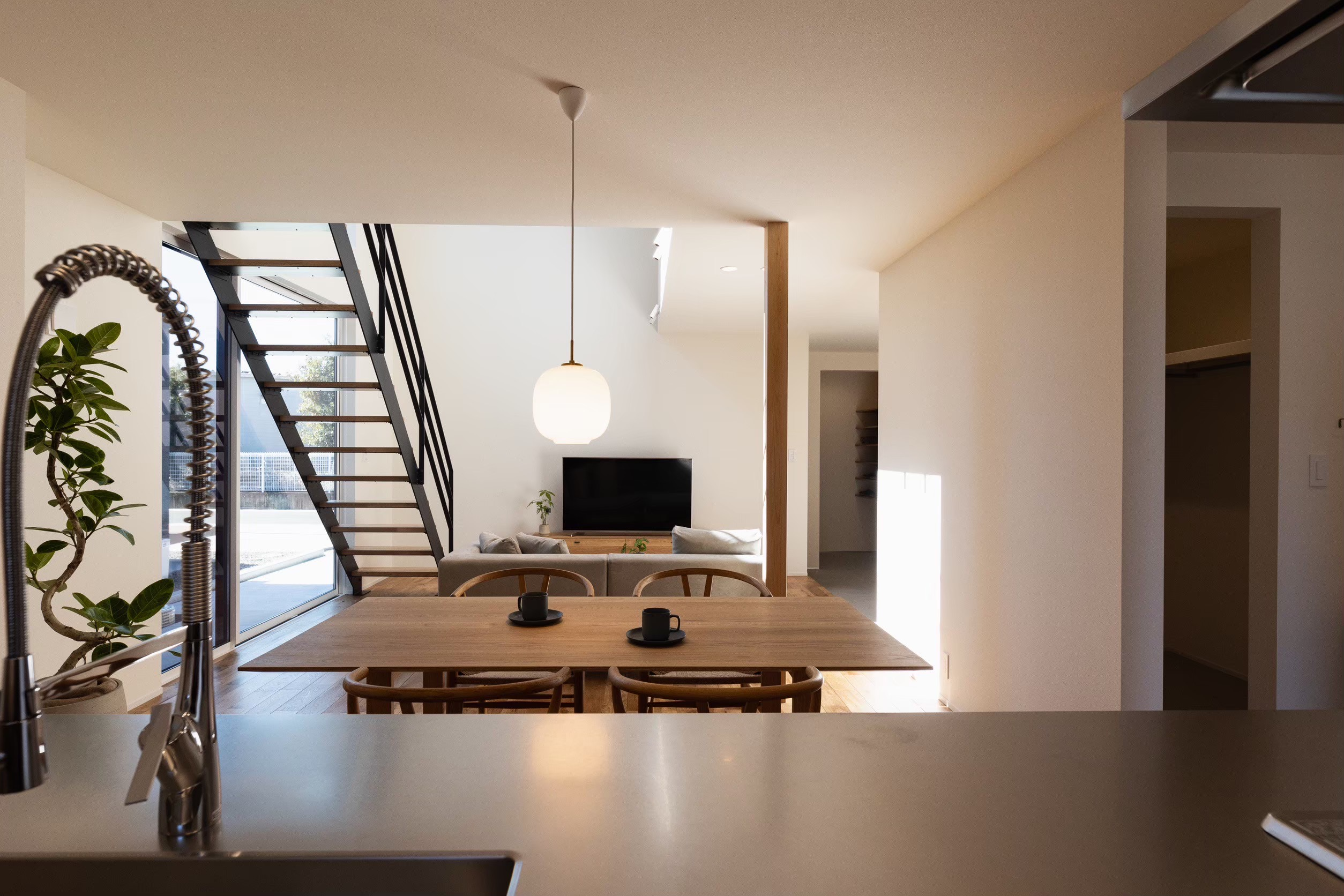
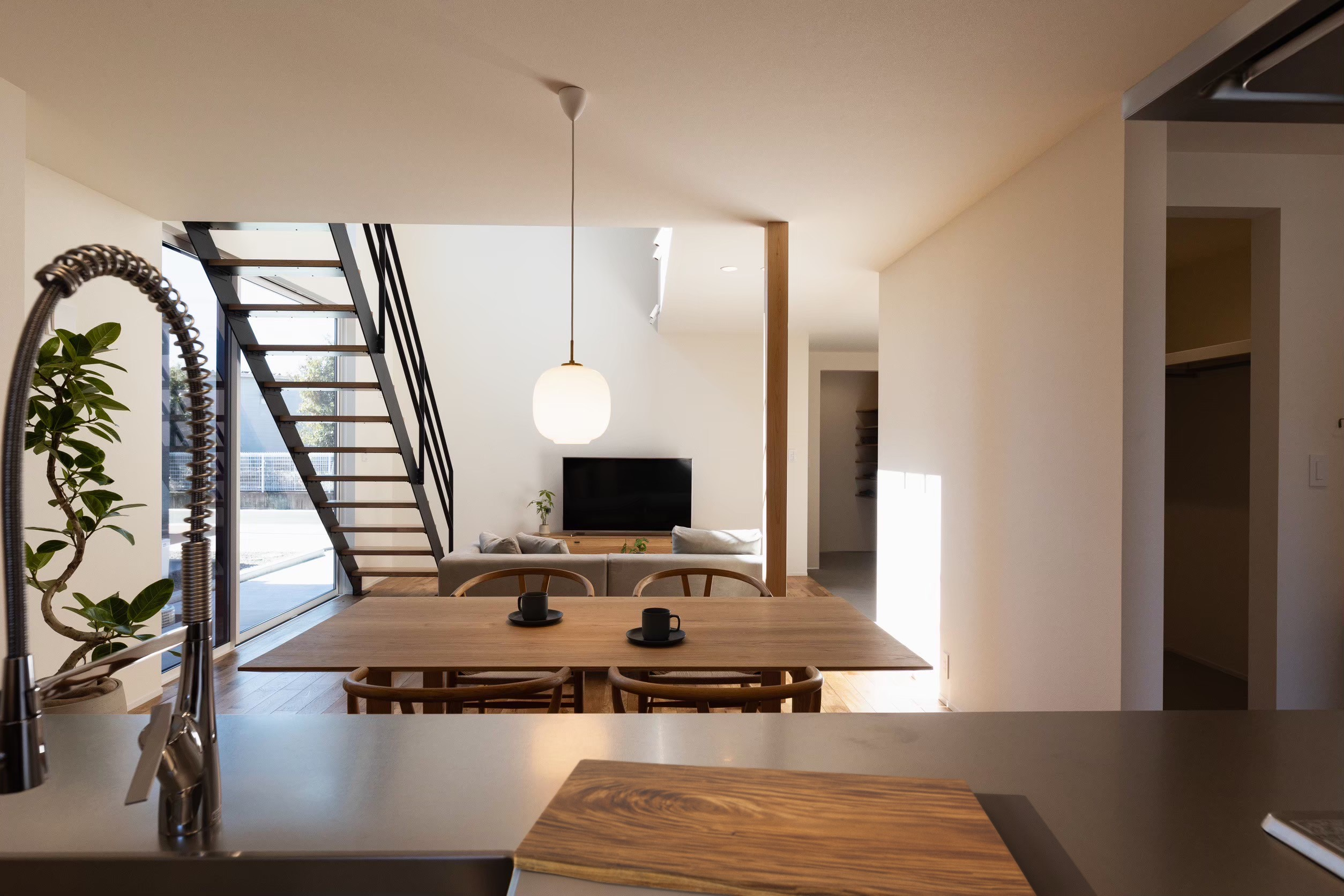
+ cutting board [513,758,1037,896]
